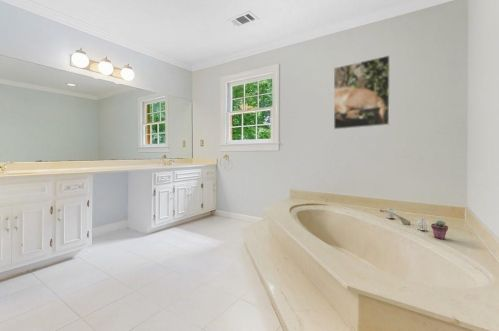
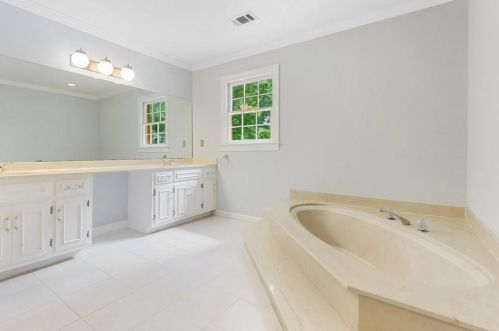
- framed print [333,54,391,130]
- potted succulent [430,220,449,240]
